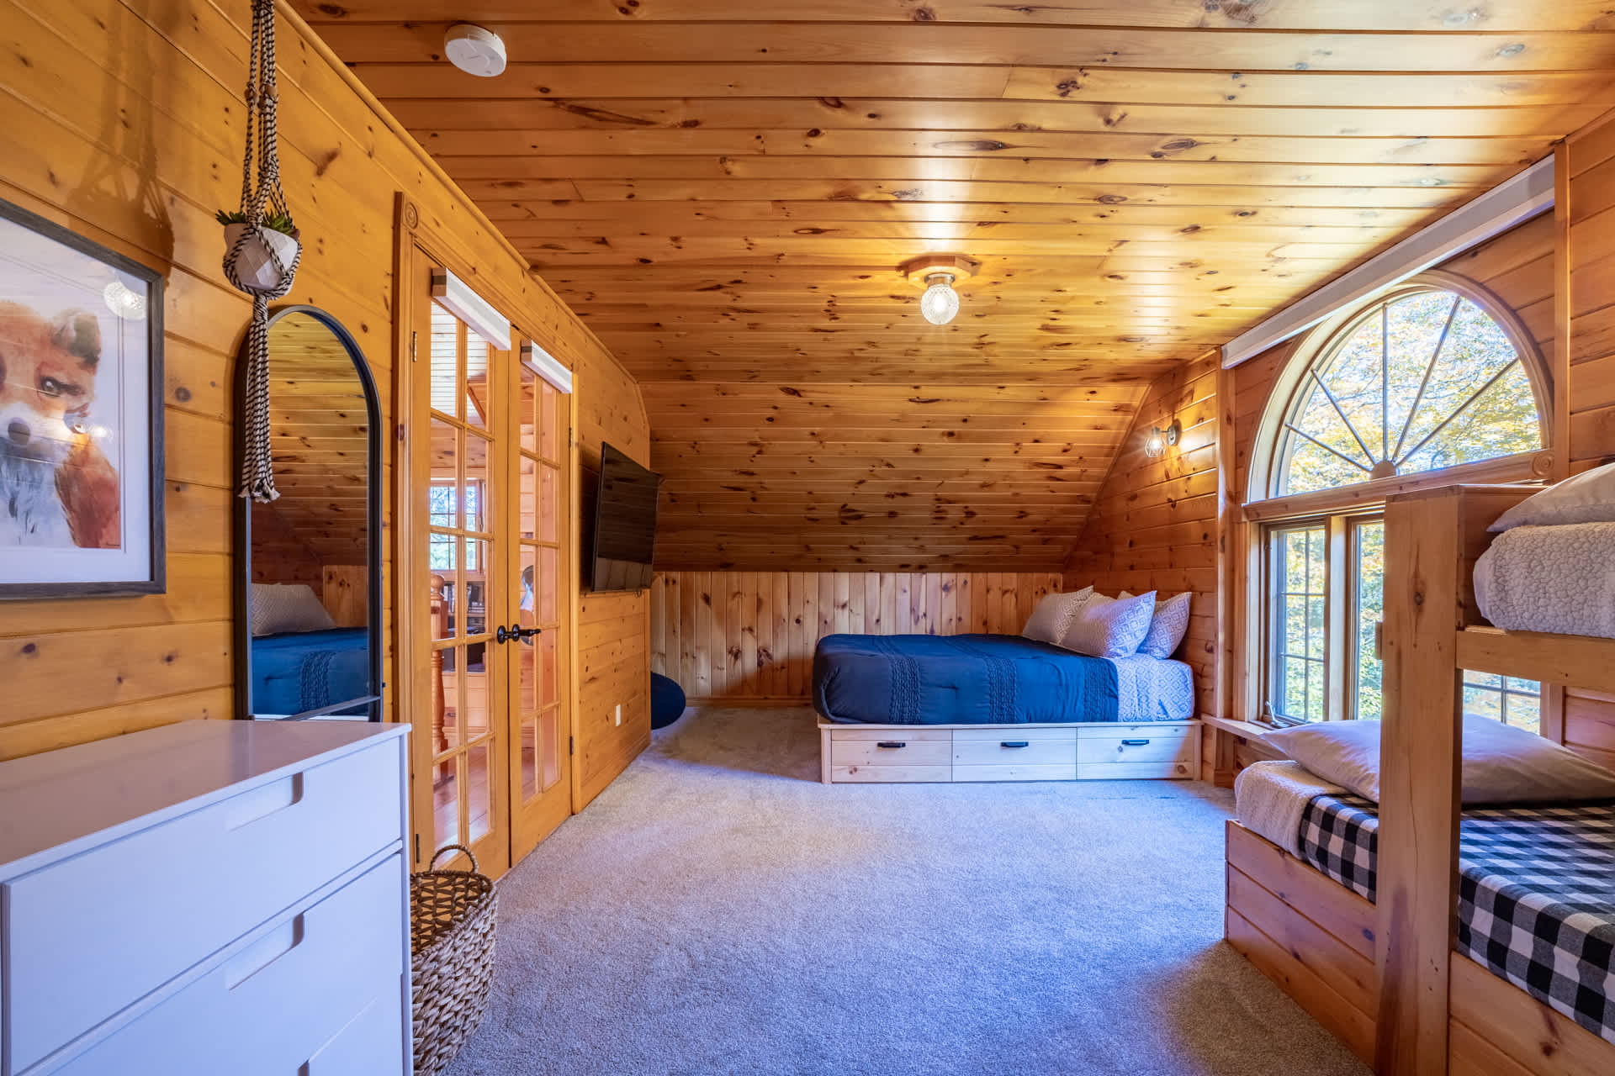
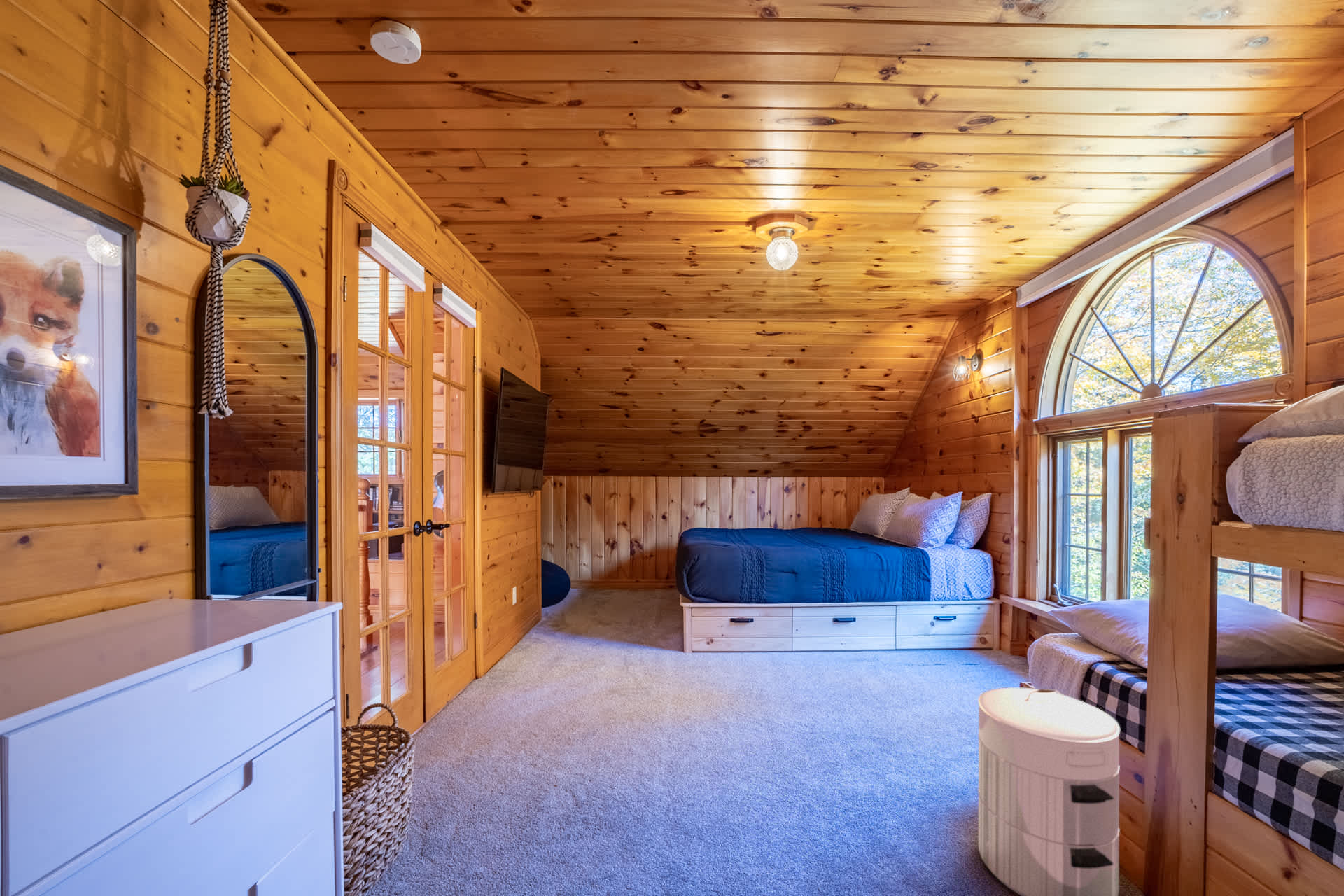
+ waste bin [977,687,1121,896]
